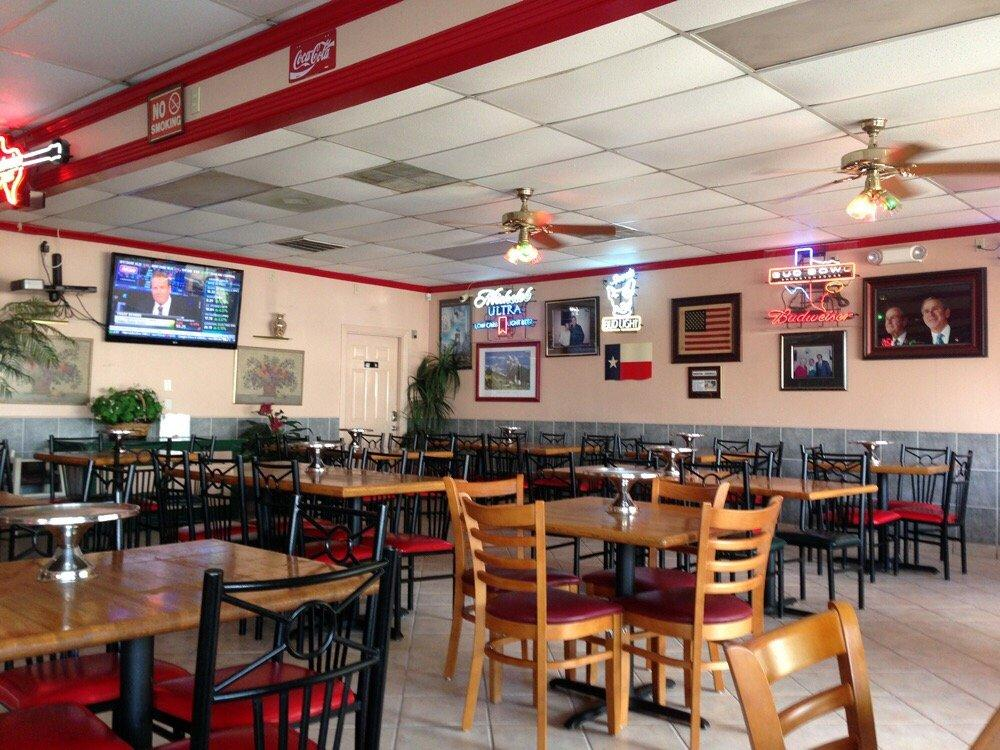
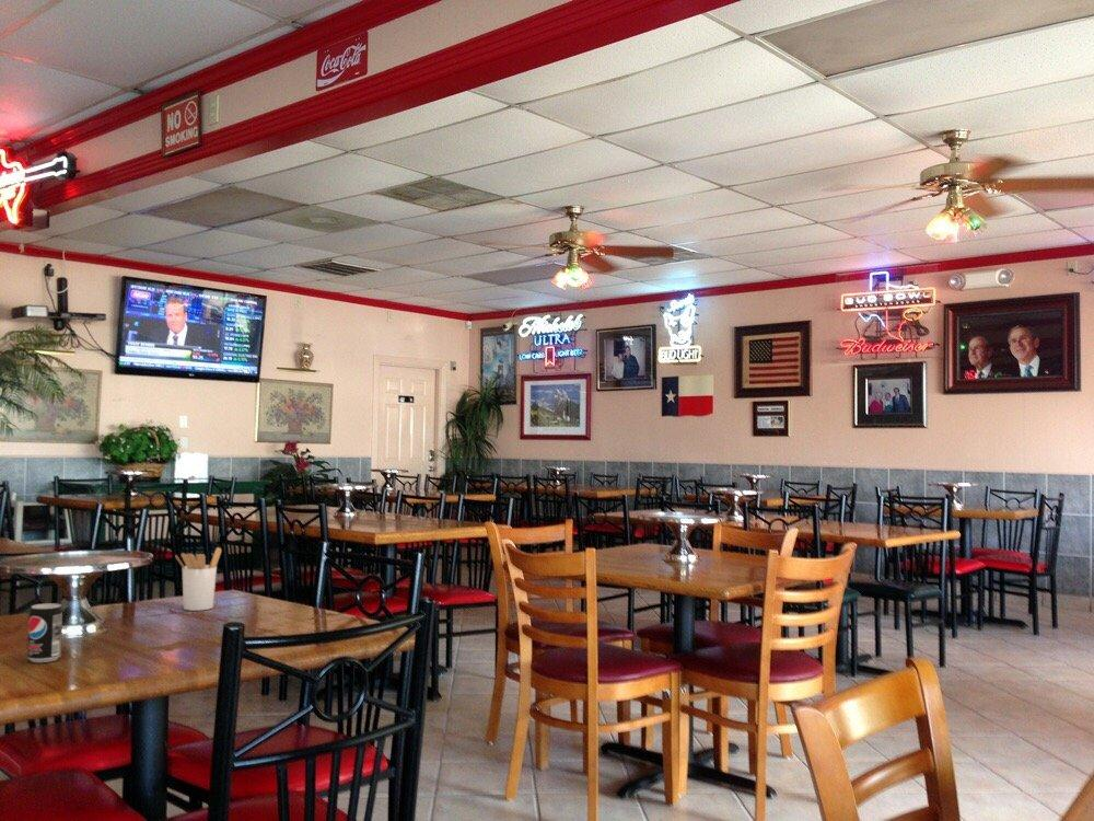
+ beverage can [26,602,63,663]
+ utensil holder [174,546,222,612]
